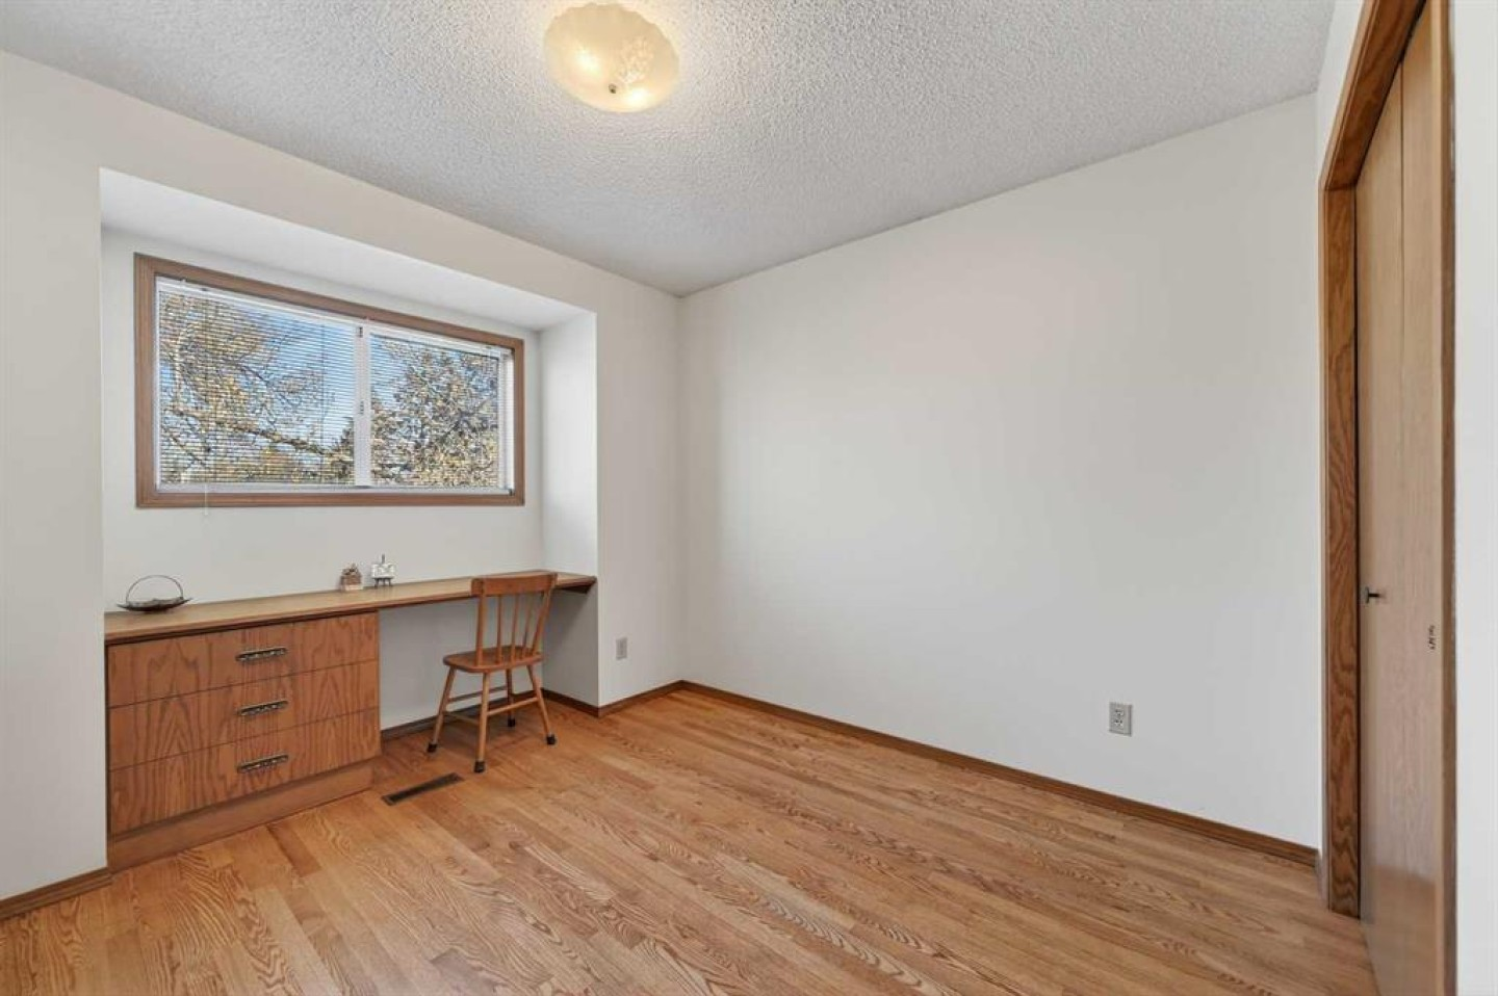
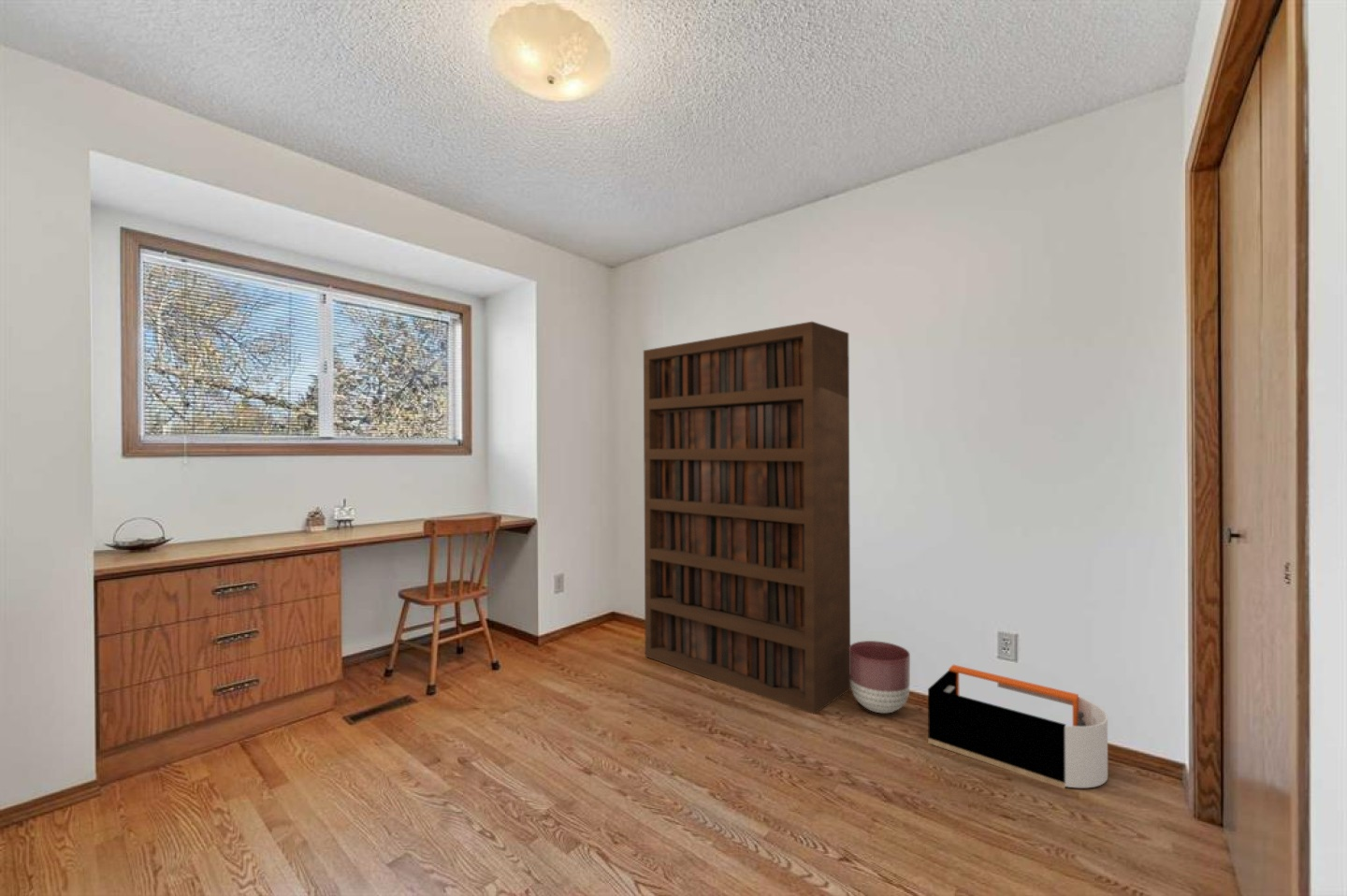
+ planter [849,640,911,714]
+ bookcase [643,321,851,715]
+ storage bin [927,664,1108,789]
